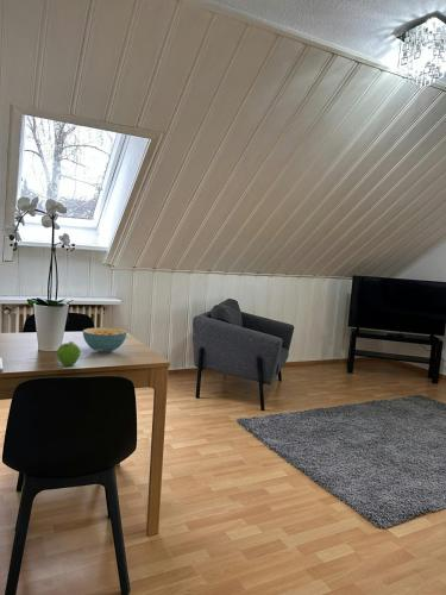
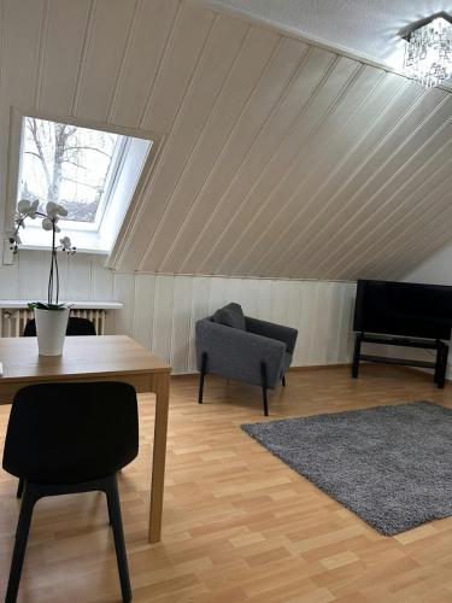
- fruit [56,339,82,367]
- cereal bowl [82,326,127,355]
